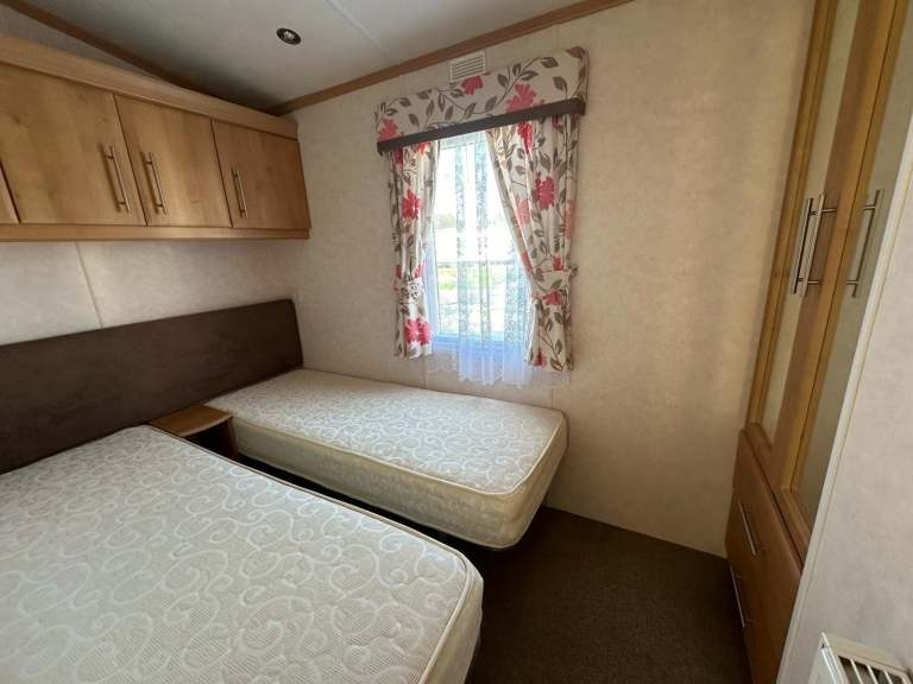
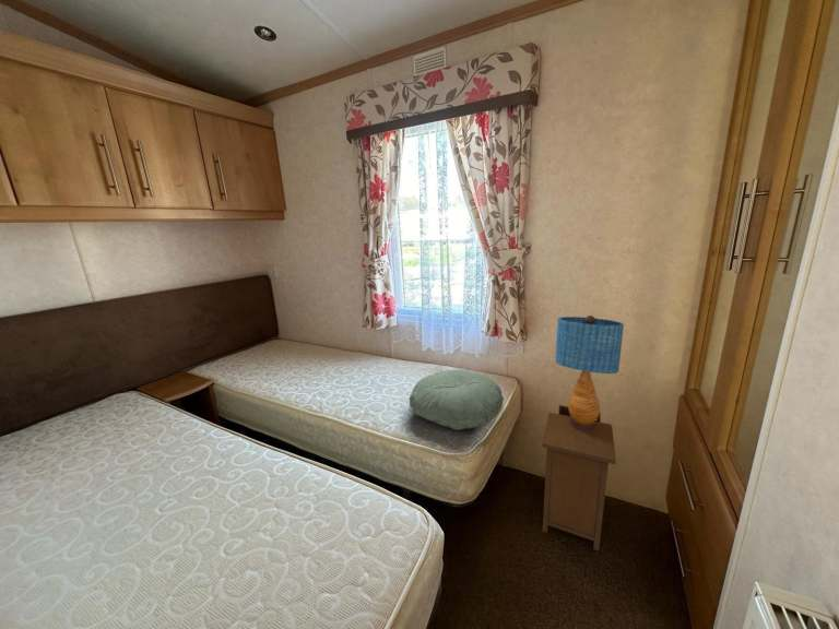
+ nightstand [541,404,617,551]
+ pillow [409,368,505,431]
+ table lamp [554,314,625,431]
